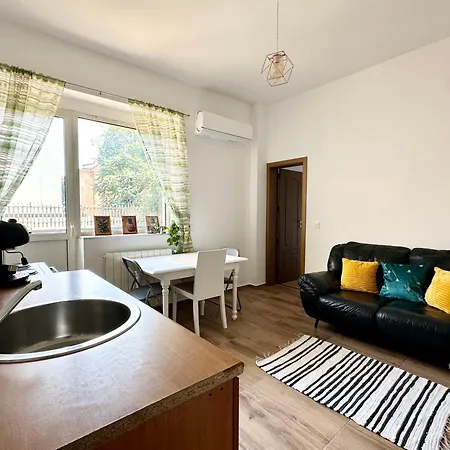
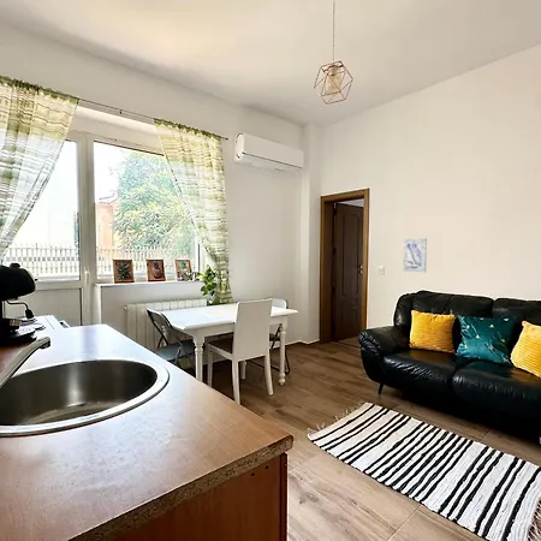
+ wall art [402,237,428,274]
